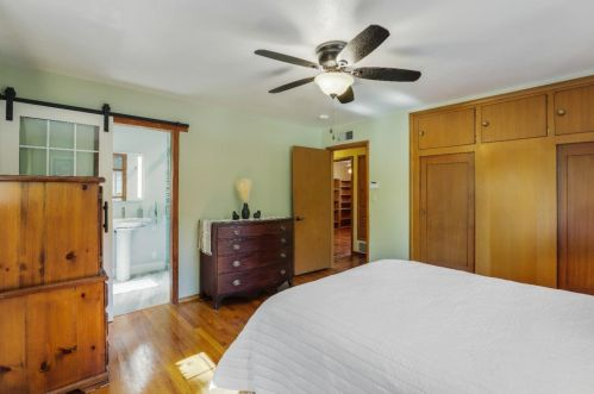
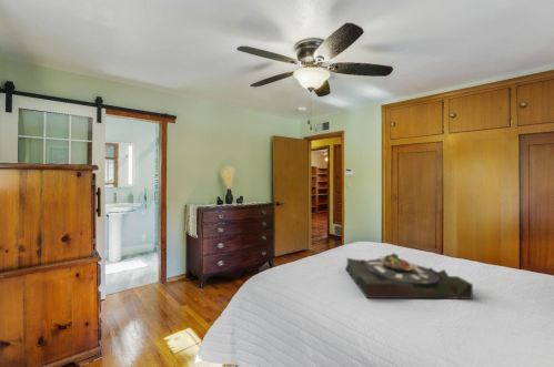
+ serving tray [344,252,474,300]
